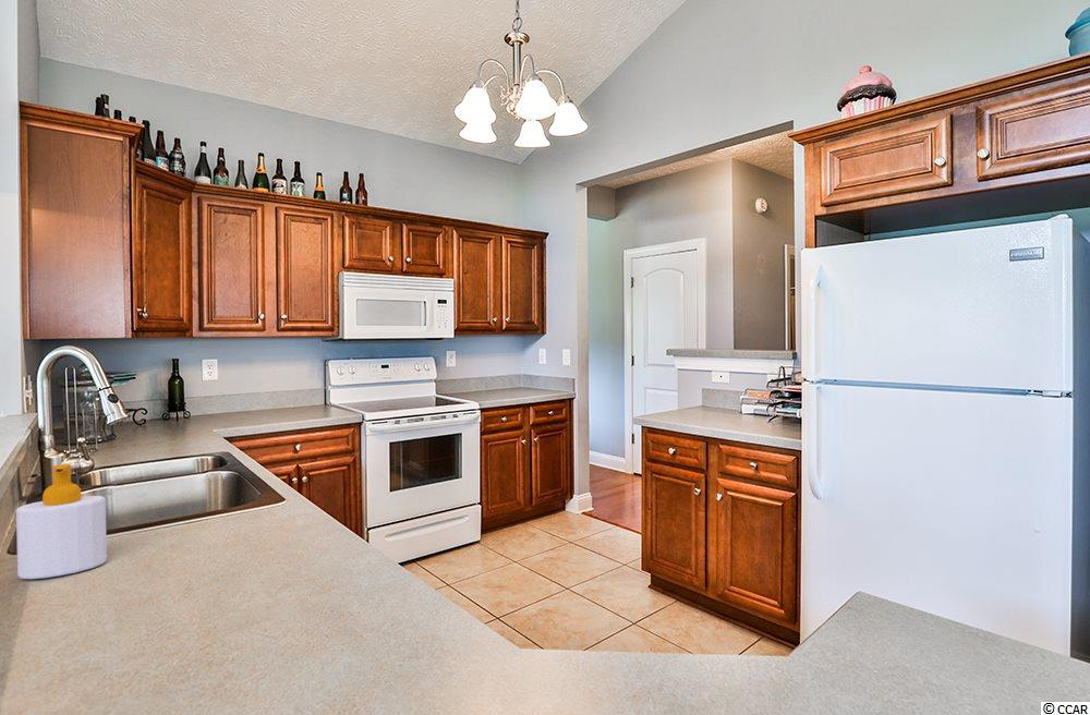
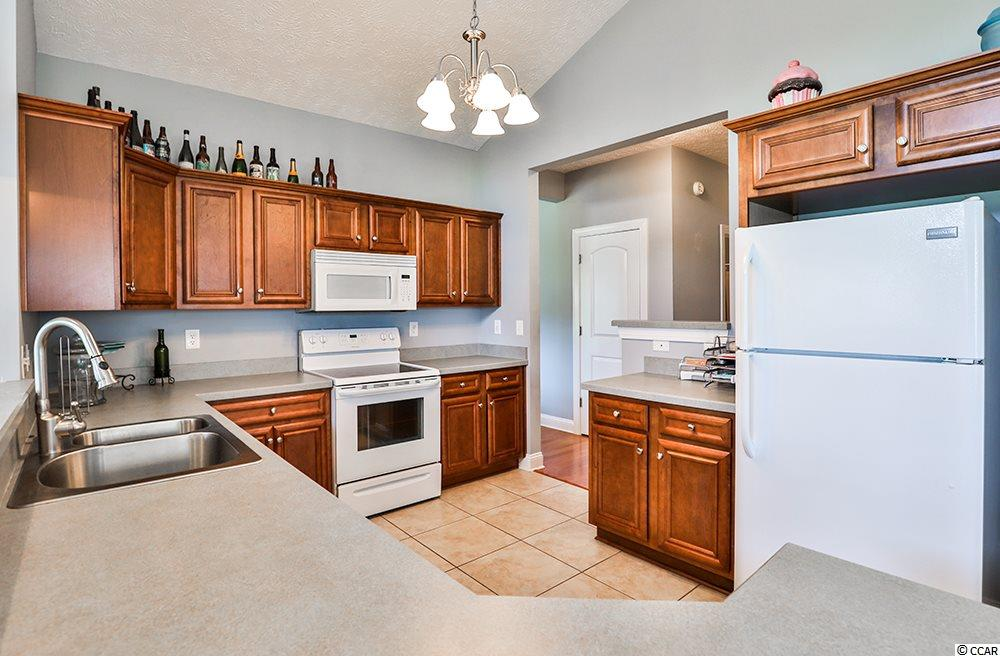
- soap bottle [15,463,108,580]
